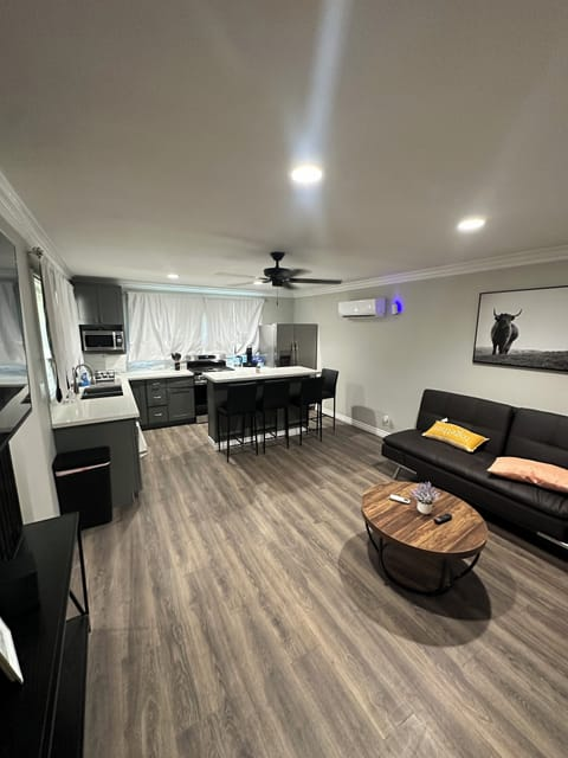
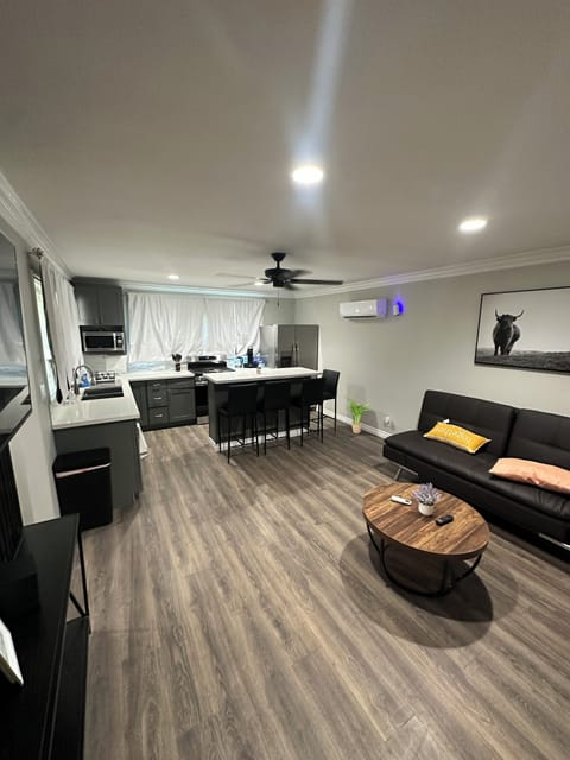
+ potted plant [343,394,372,435]
